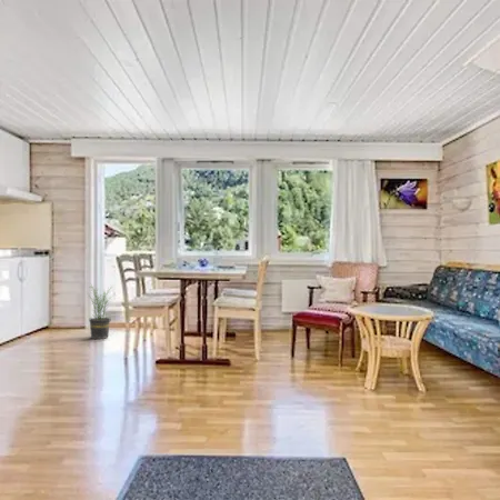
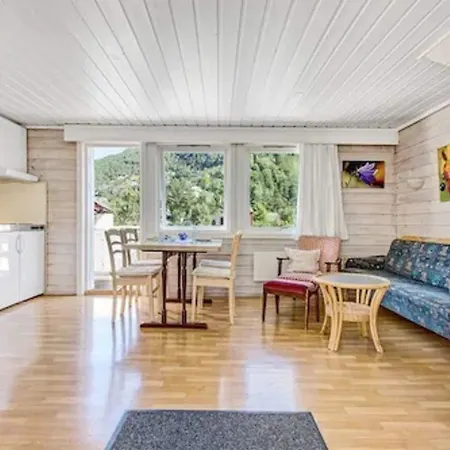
- potted plant [86,281,114,340]
